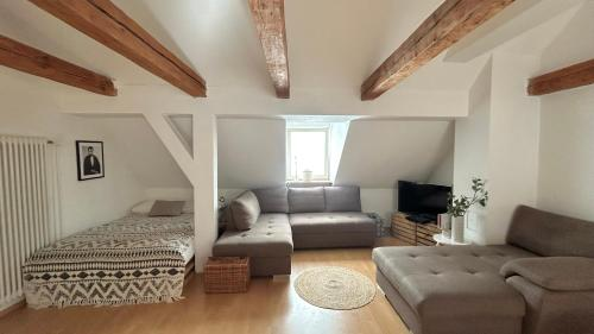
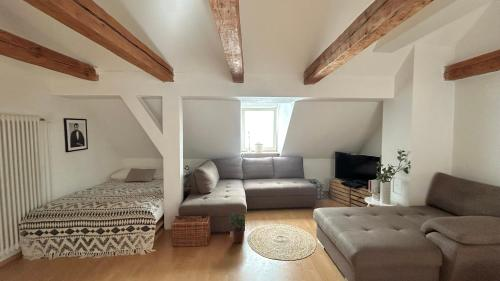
+ potted plant [228,212,247,244]
